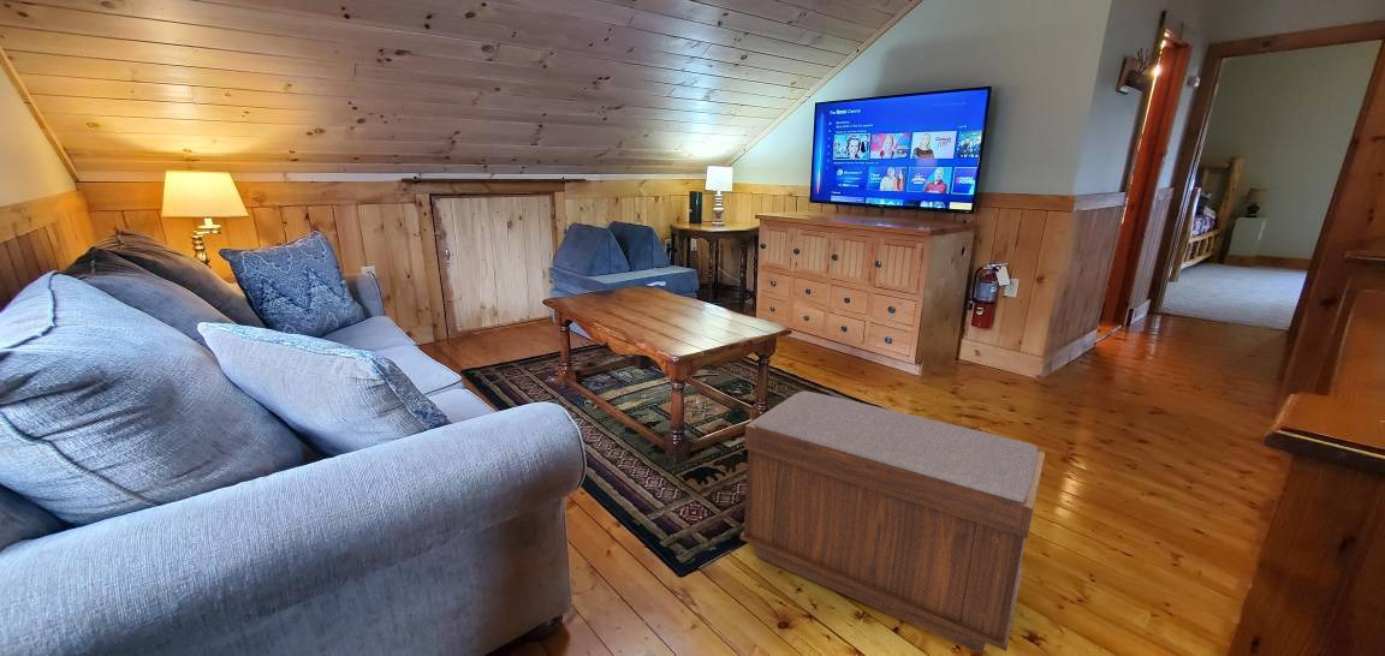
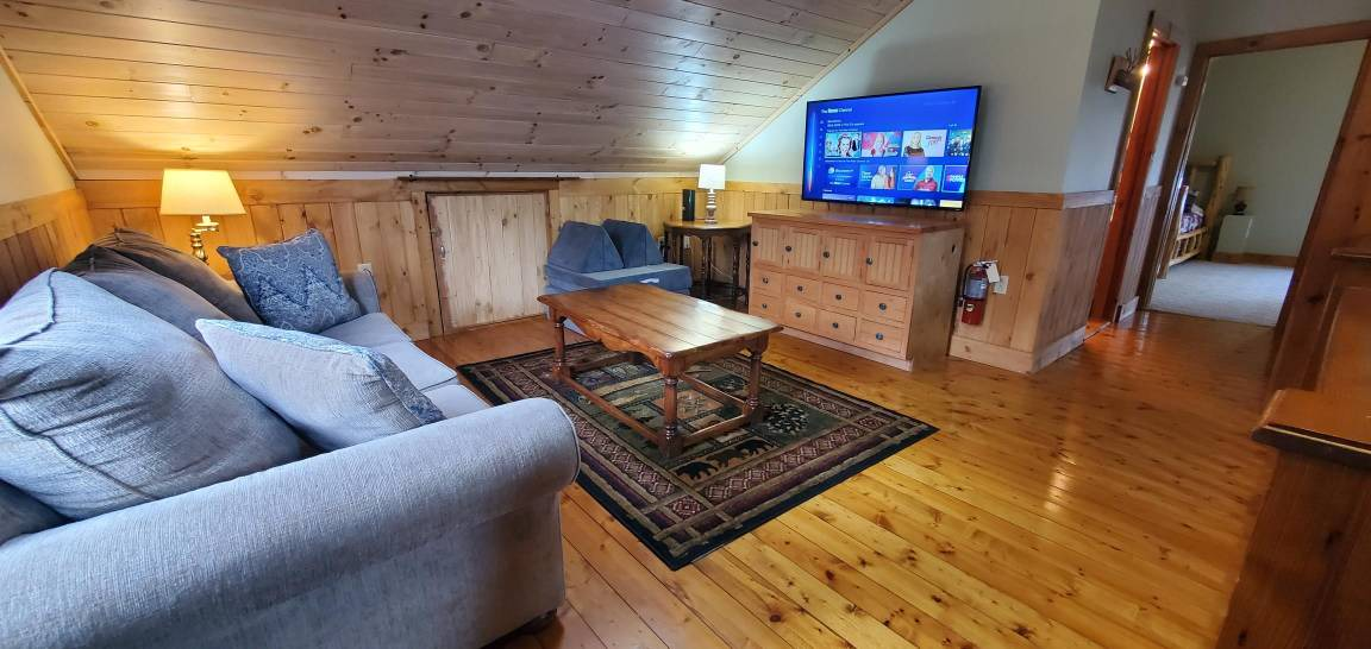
- bench [739,389,1046,656]
